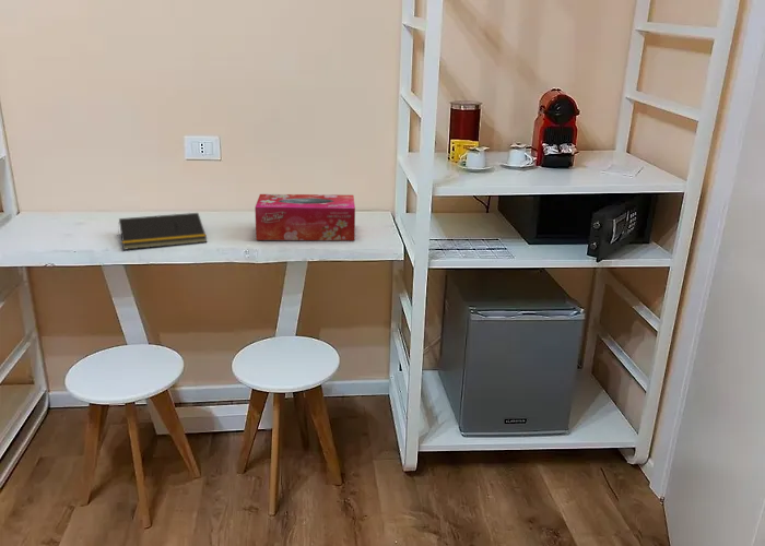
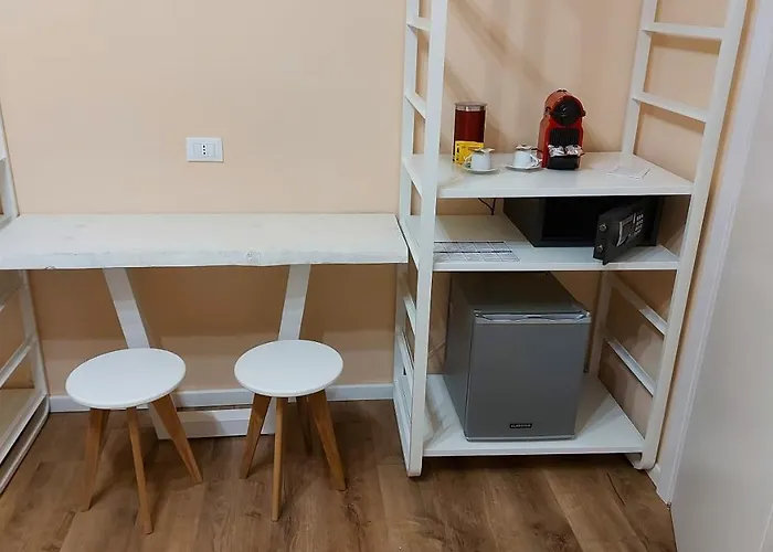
- tissue box [254,193,356,241]
- notepad [117,212,208,251]
